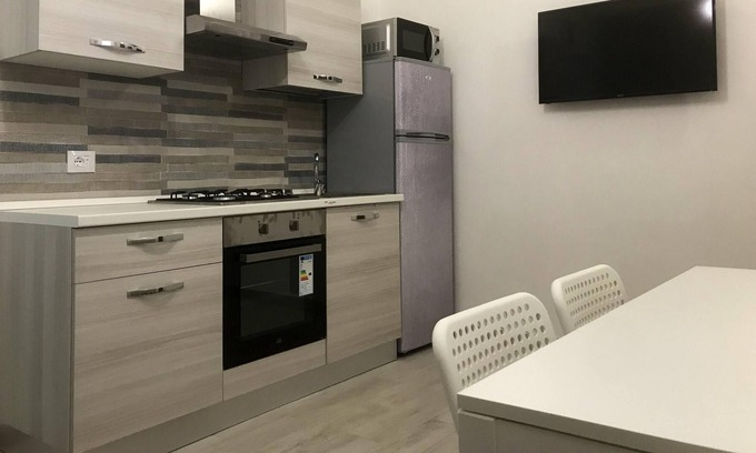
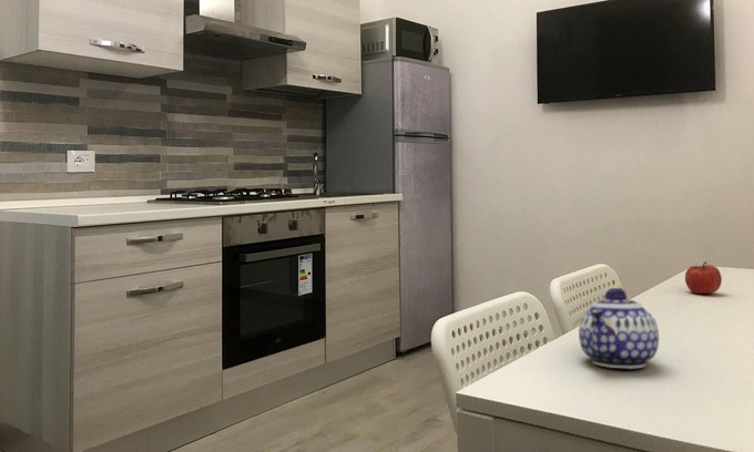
+ teapot [578,287,660,370]
+ fruit [684,260,723,295]
